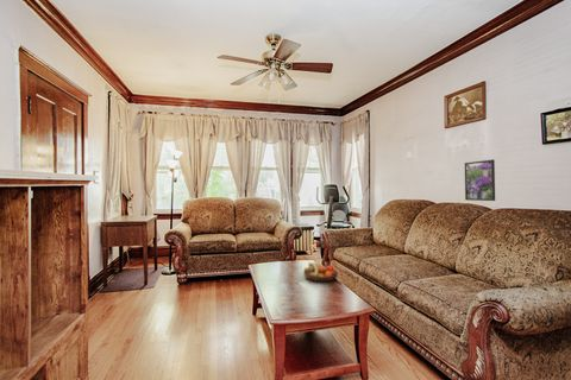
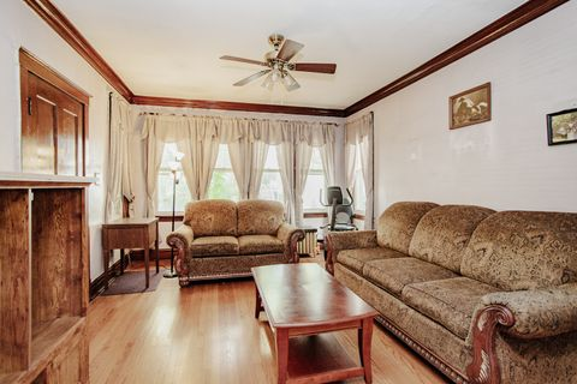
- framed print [464,159,496,202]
- fruit bowl [302,261,339,283]
